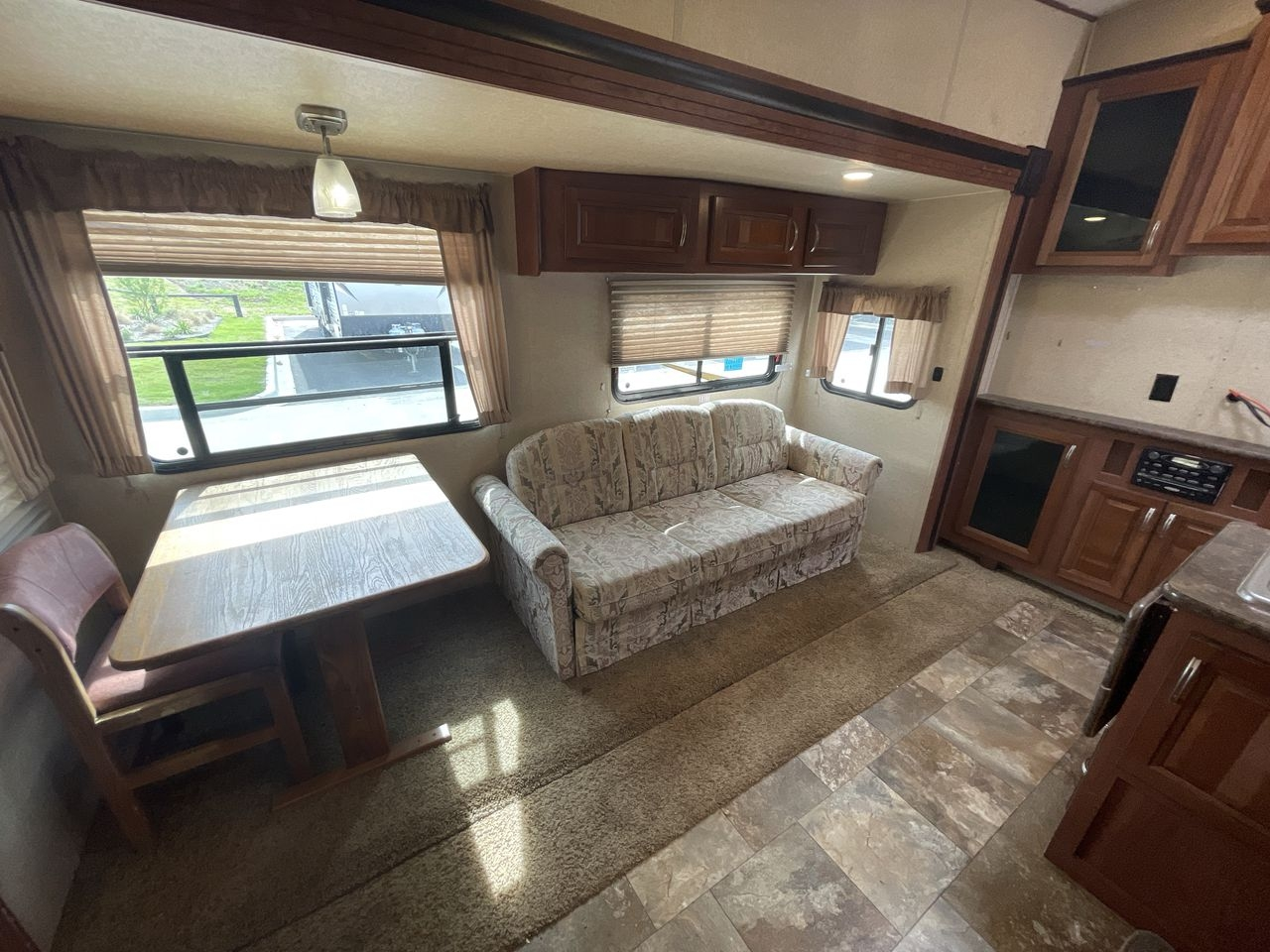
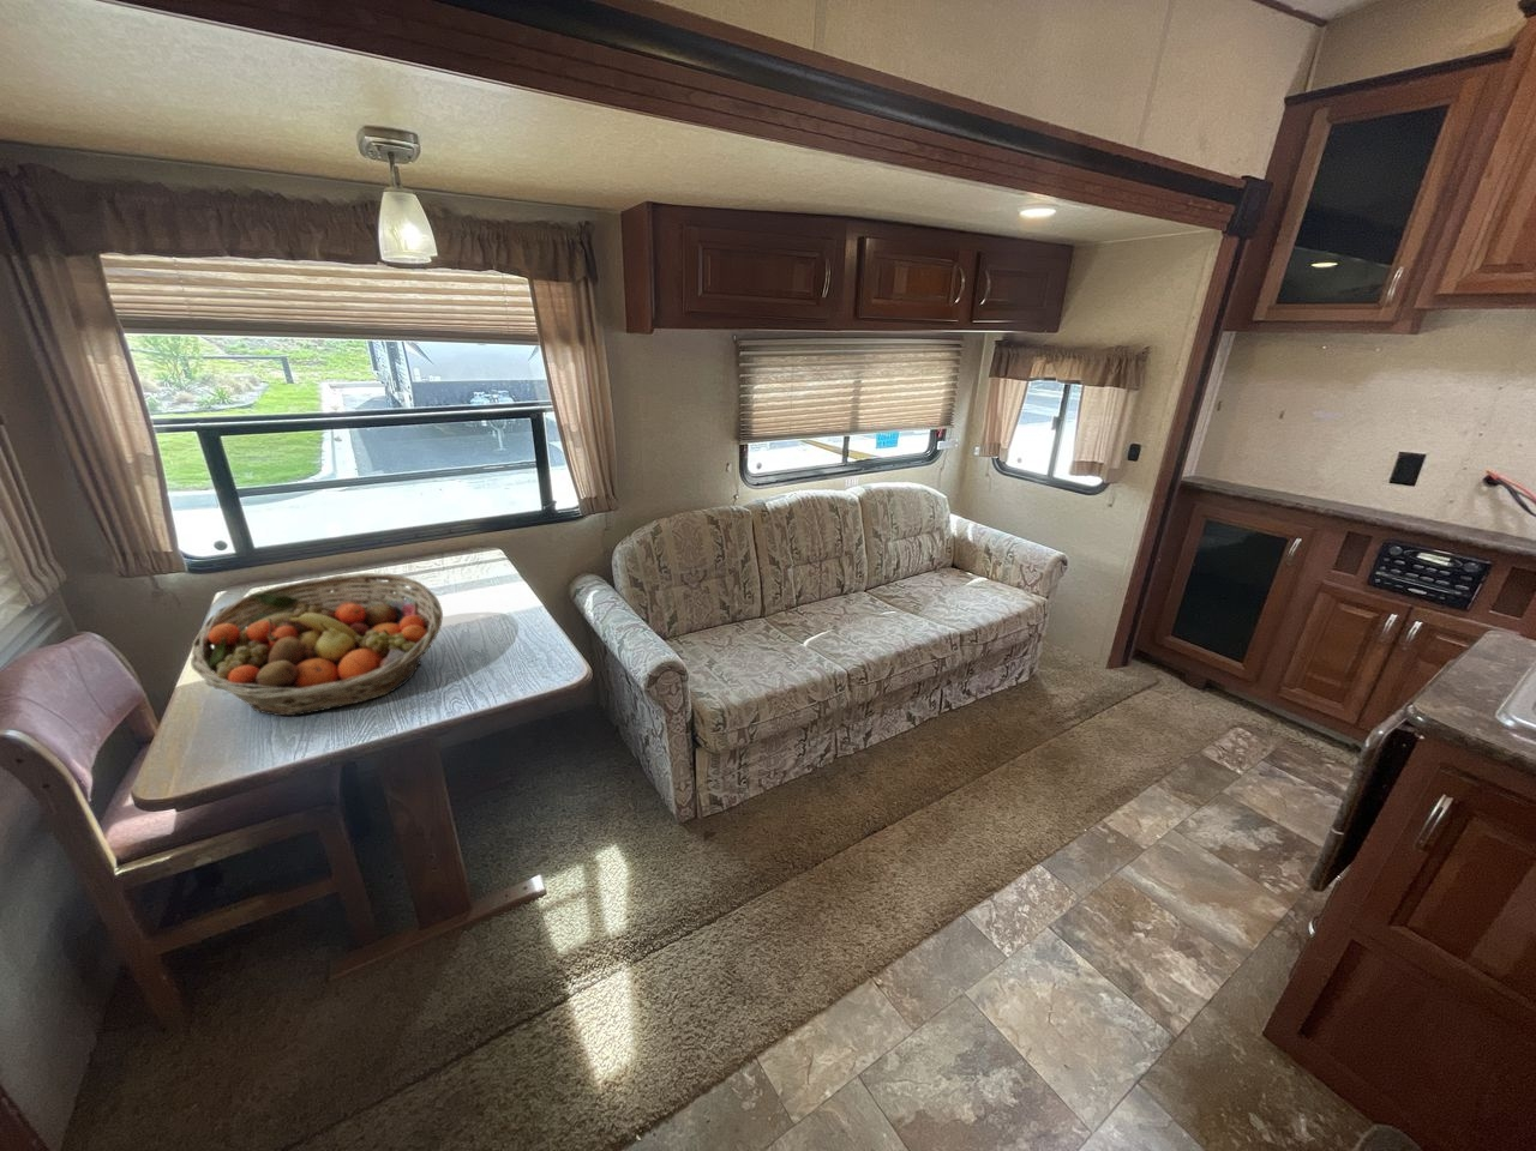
+ fruit basket [190,572,444,717]
